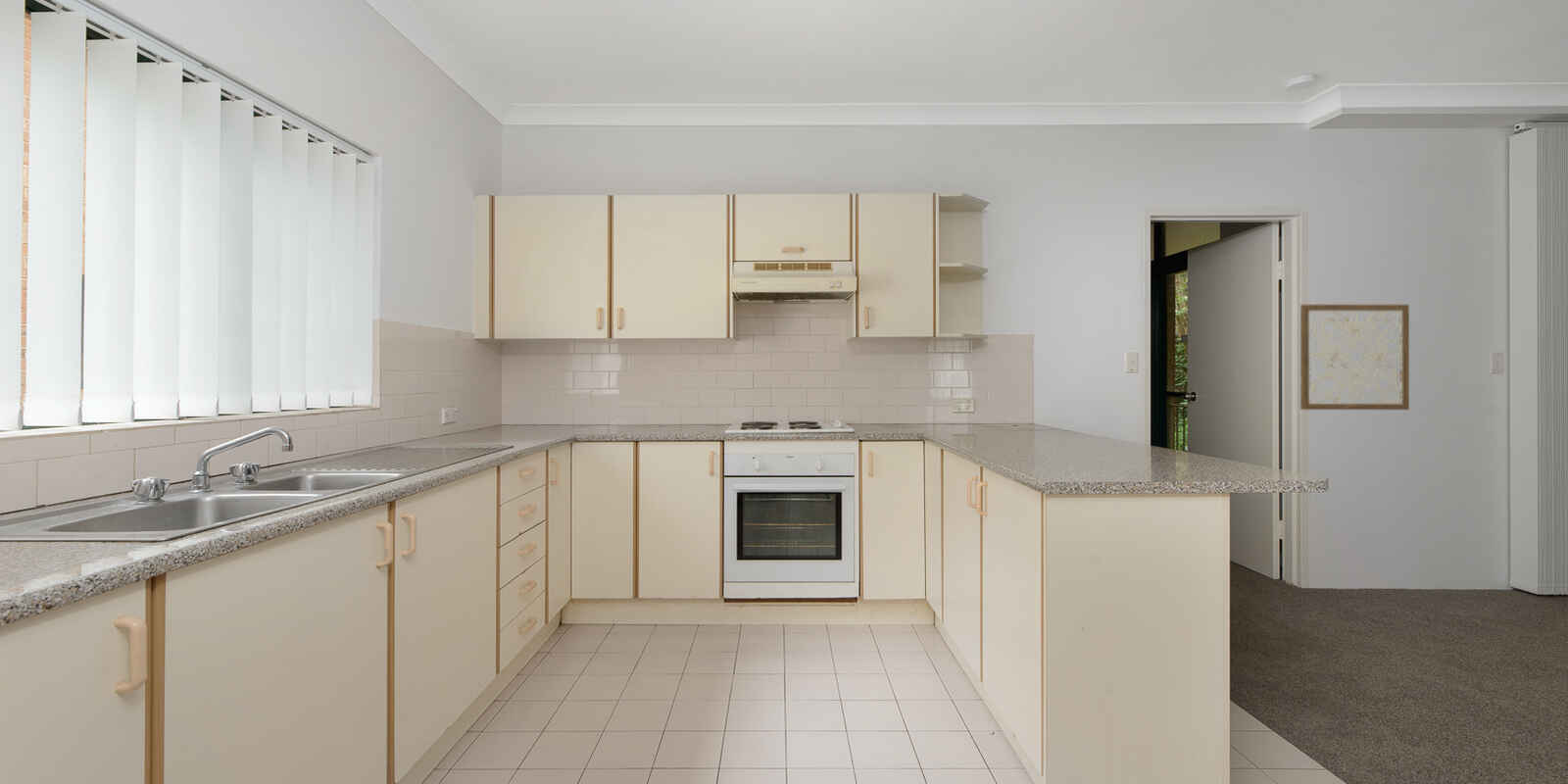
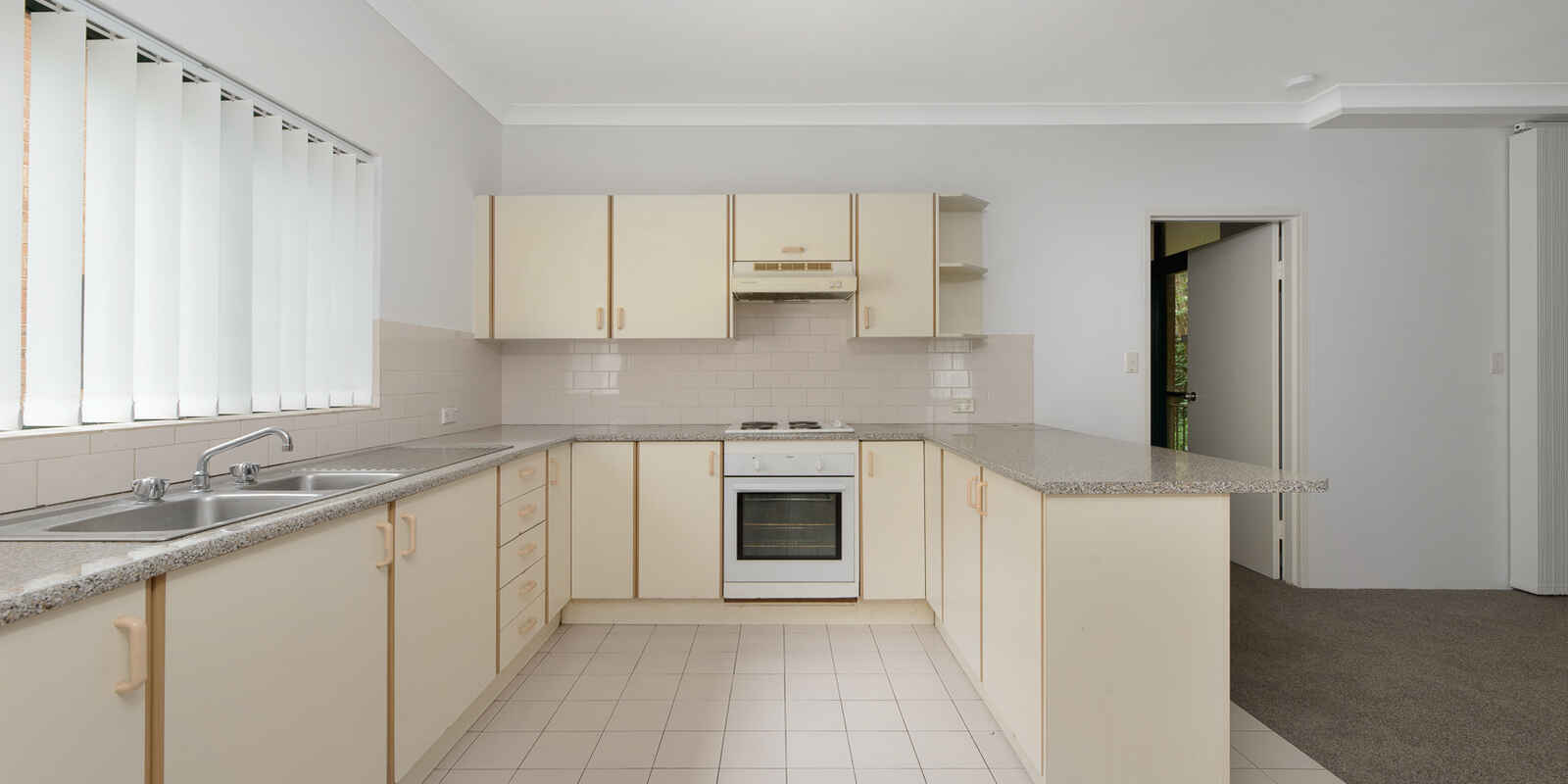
- wall art [1299,301,1410,411]
